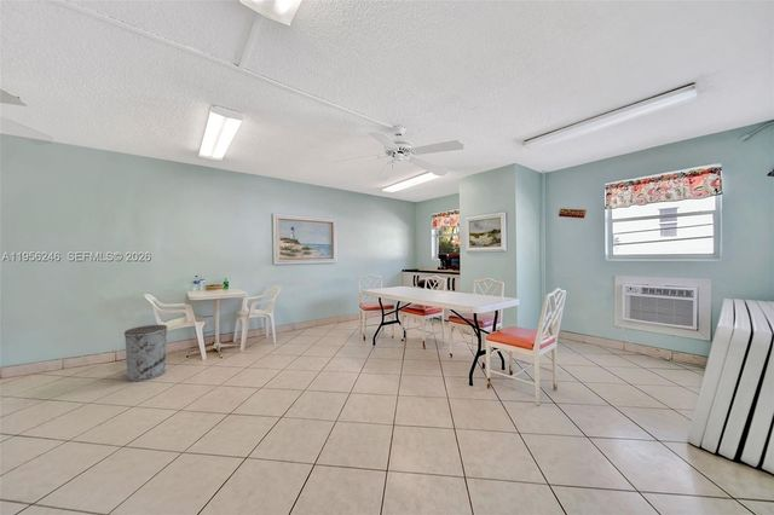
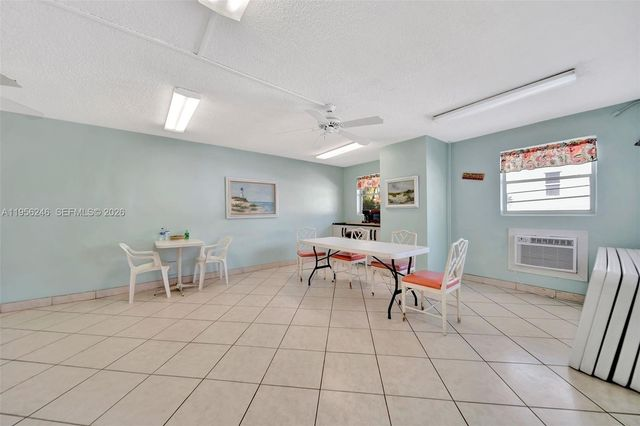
- trash can [123,324,168,383]
